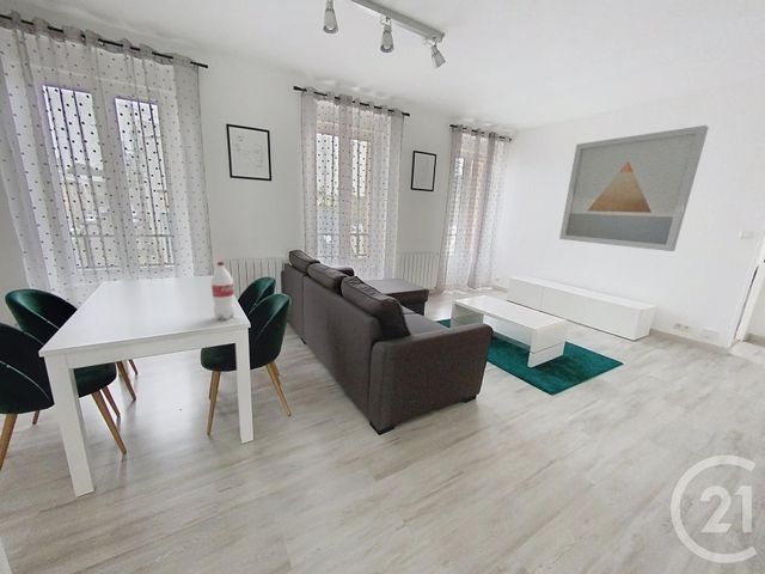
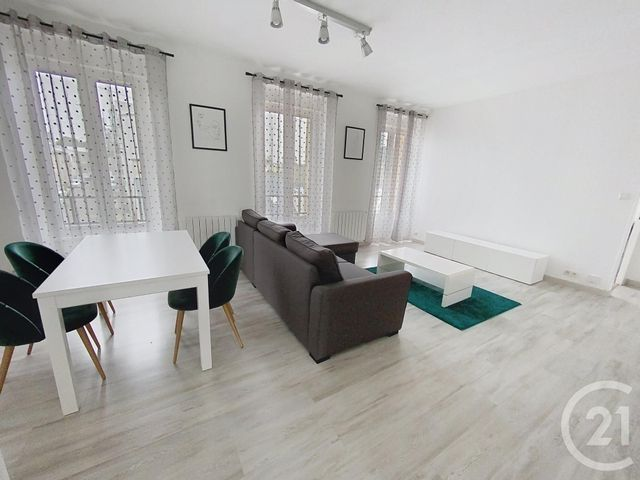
- bottle [210,261,237,320]
- wall art [558,124,710,252]
